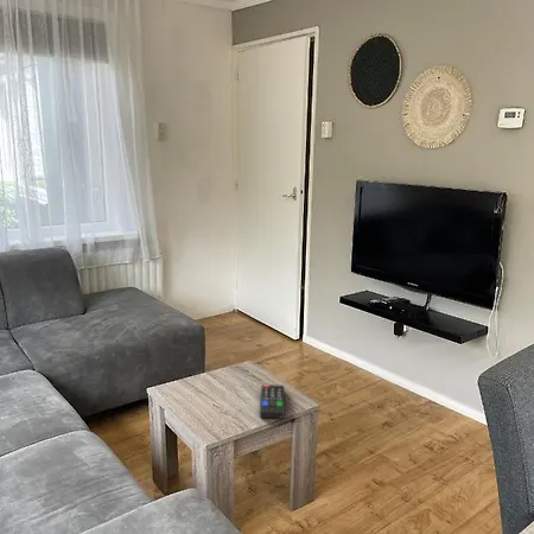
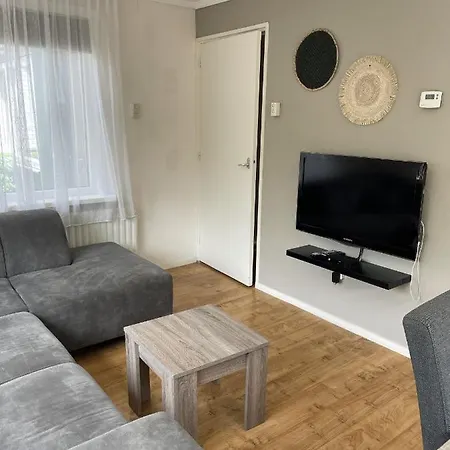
- remote control [259,383,286,420]
